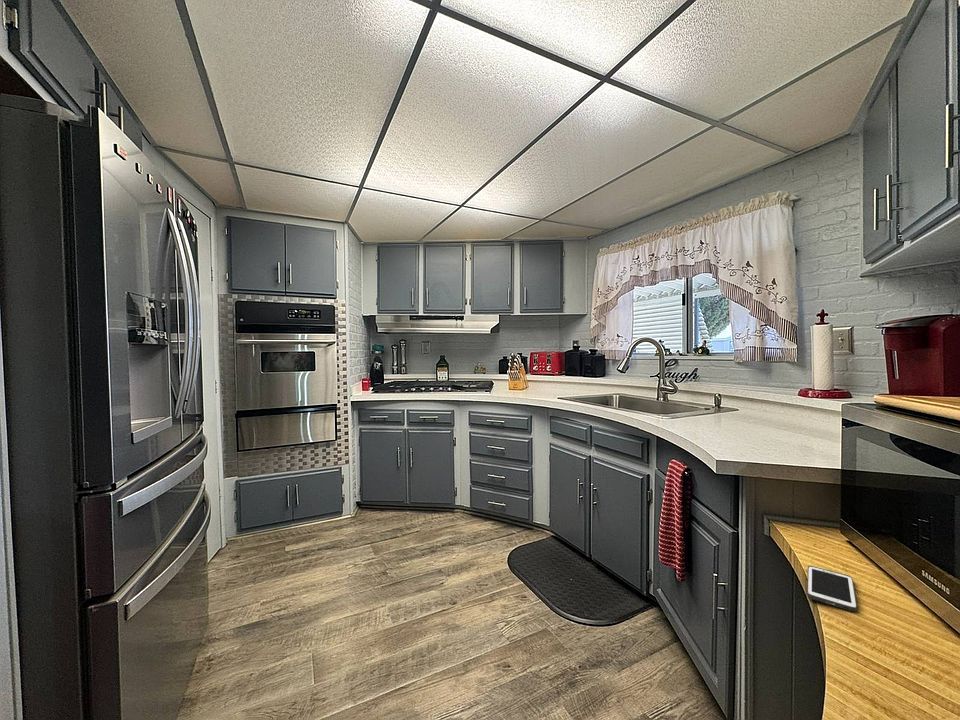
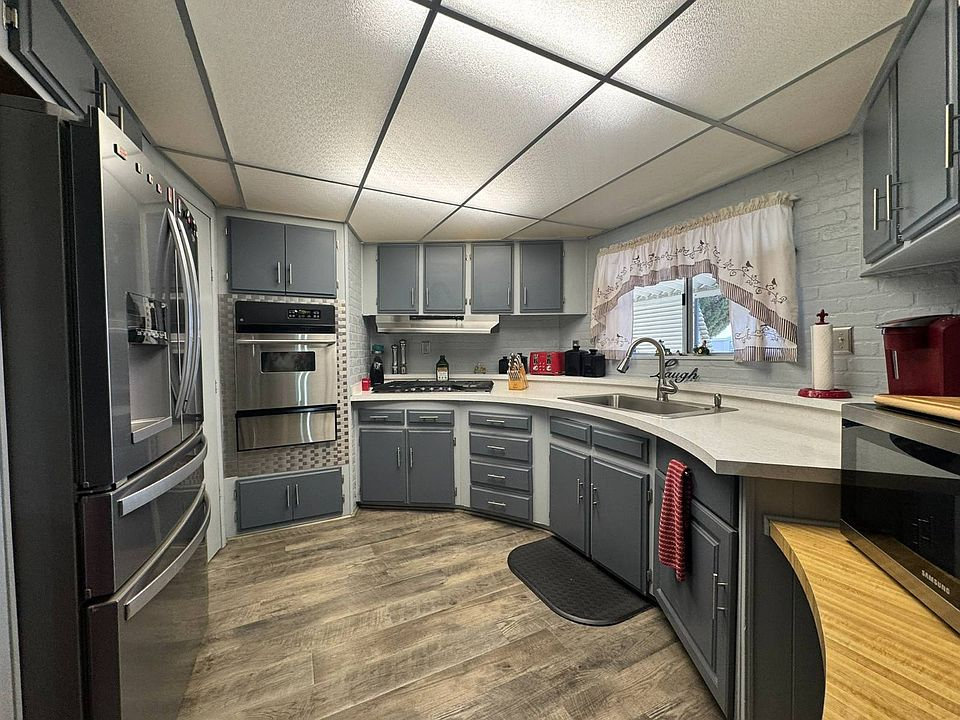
- cell phone [806,565,858,613]
